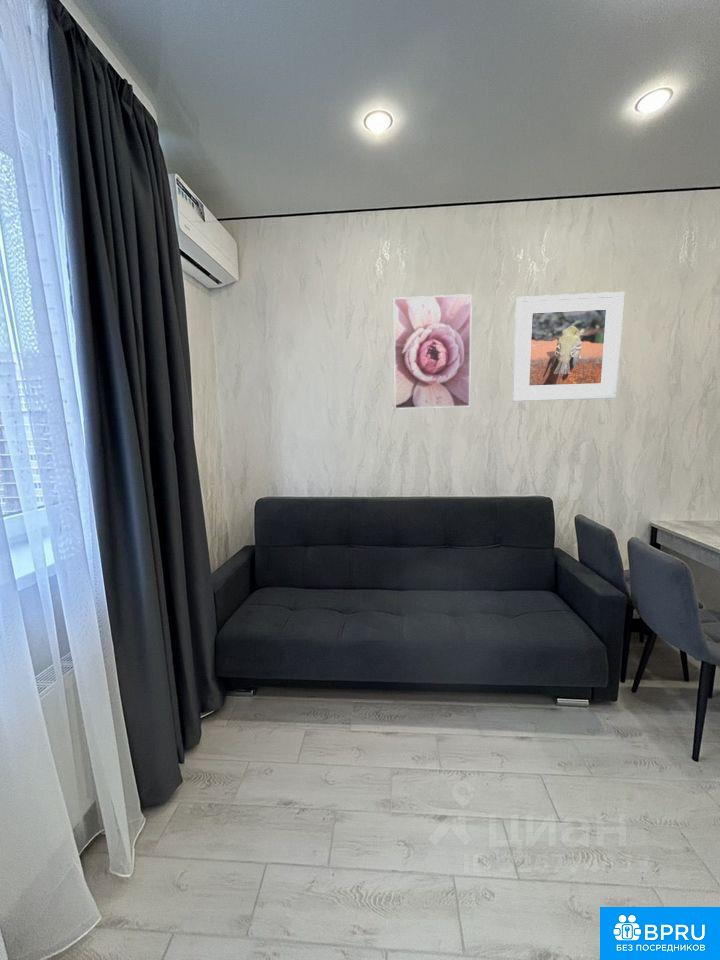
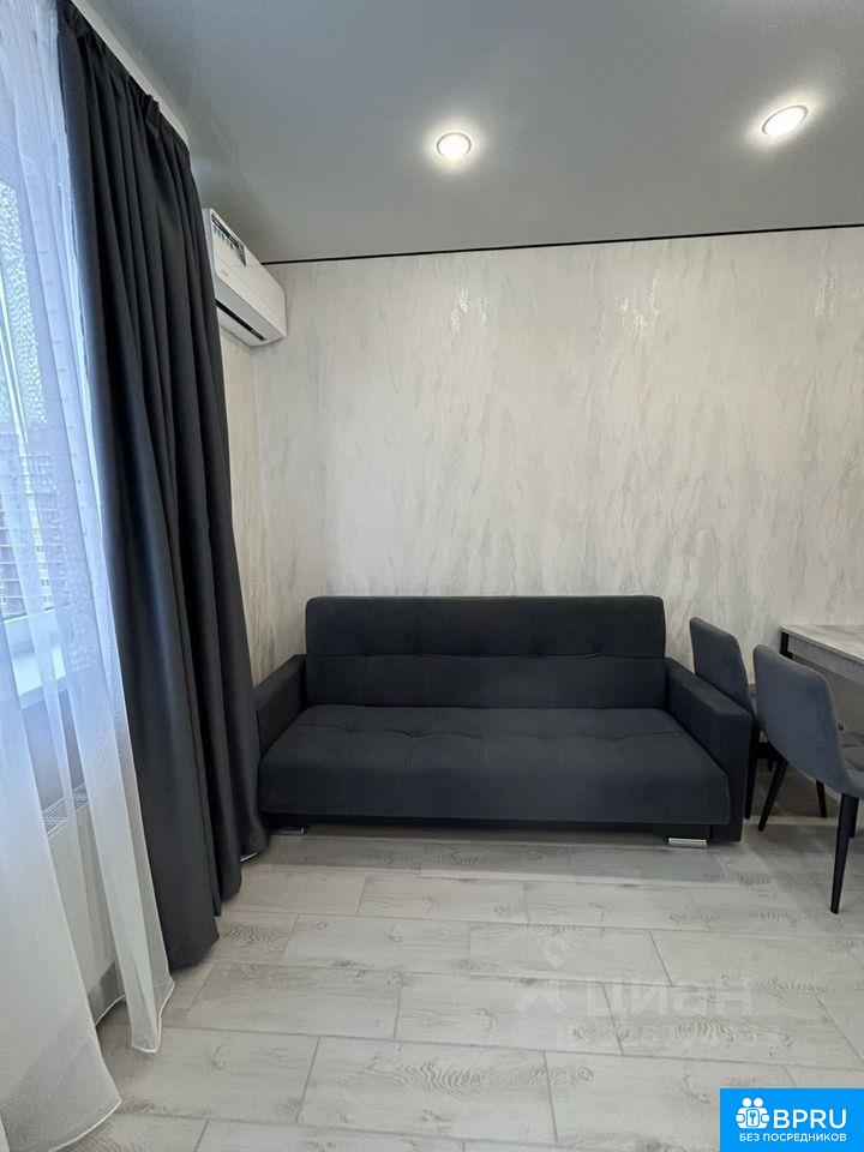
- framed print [393,293,473,410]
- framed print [512,291,625,402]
